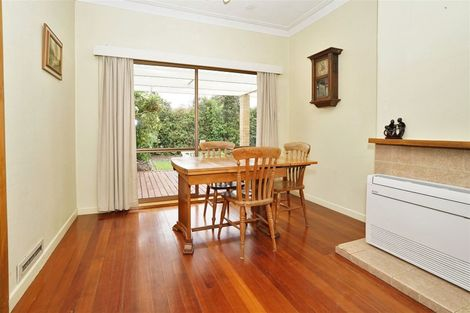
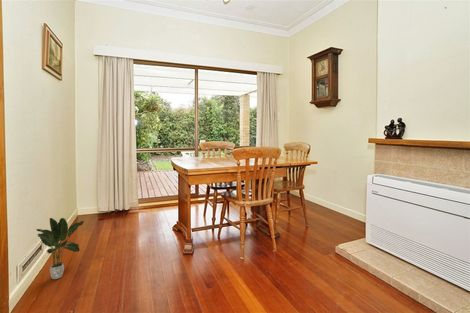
+ potted plant [35,217,85,280]
